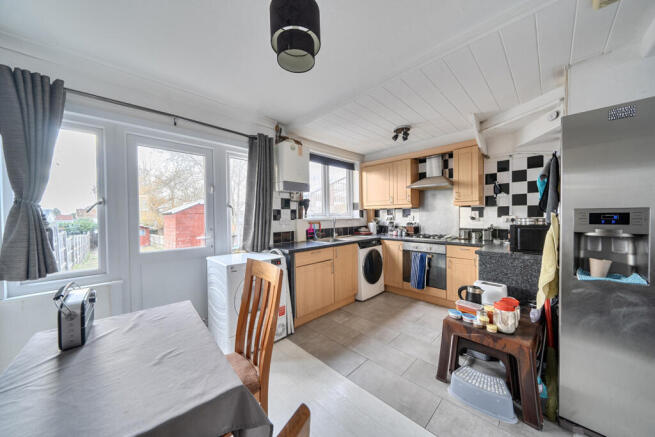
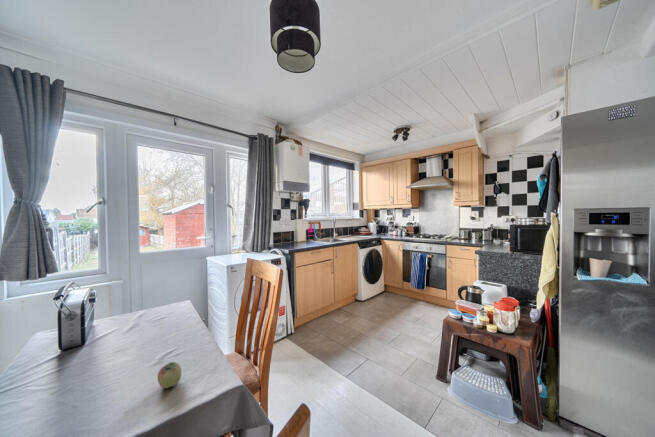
+ apple [156,361,182,389]
